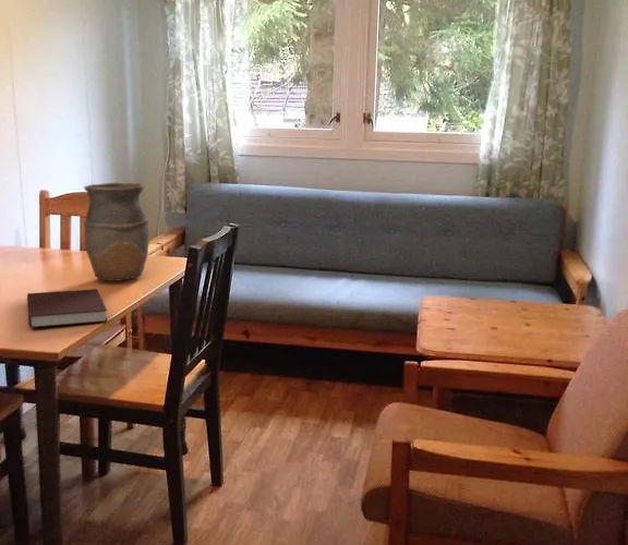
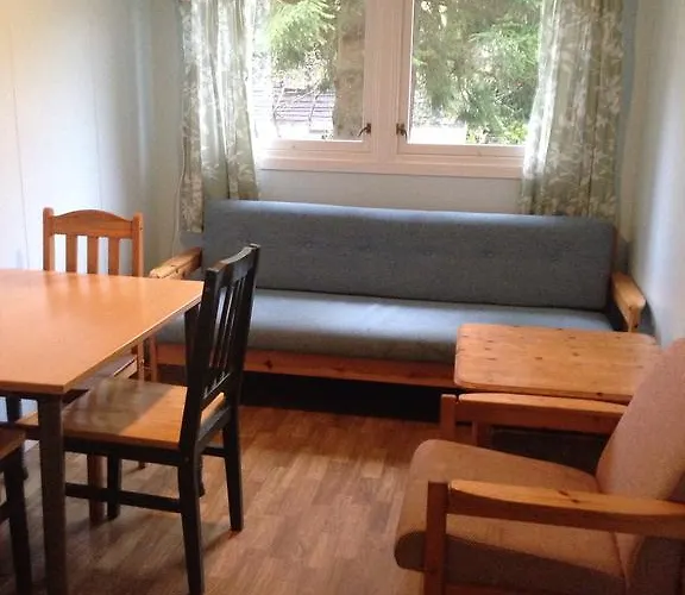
- vase [83,182,150,282]
- notebook [26,288,108,329]
